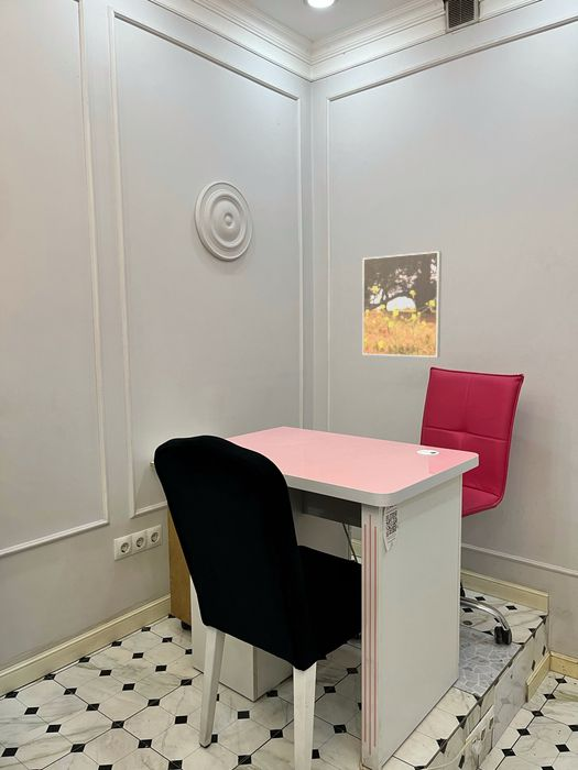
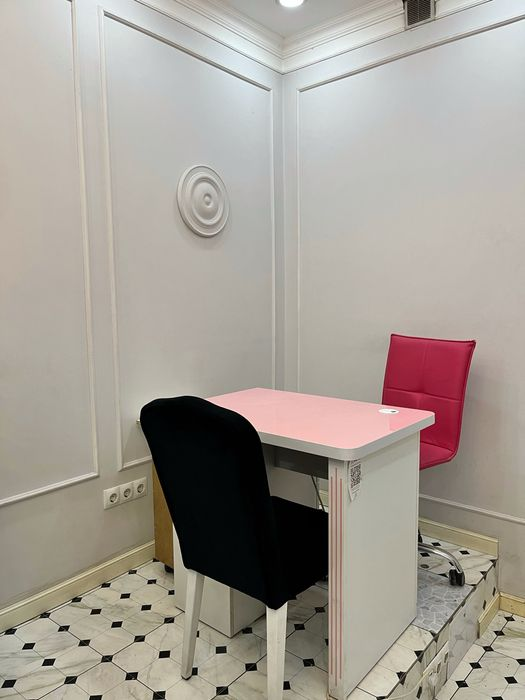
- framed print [361,250,443,359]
